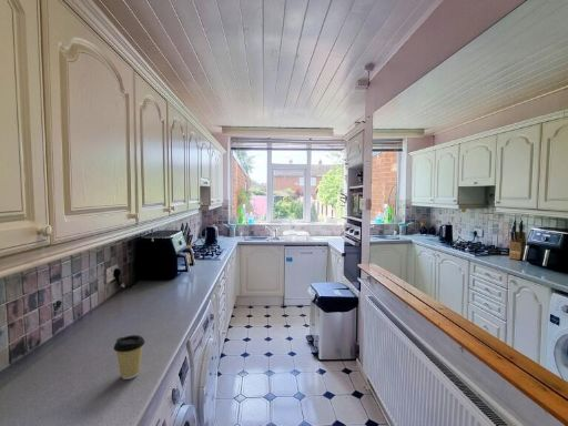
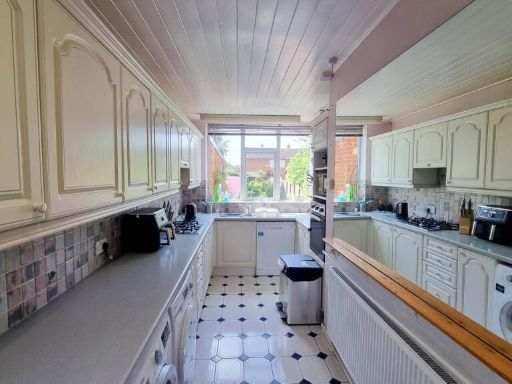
- coffee cup [112,334,146,381]
